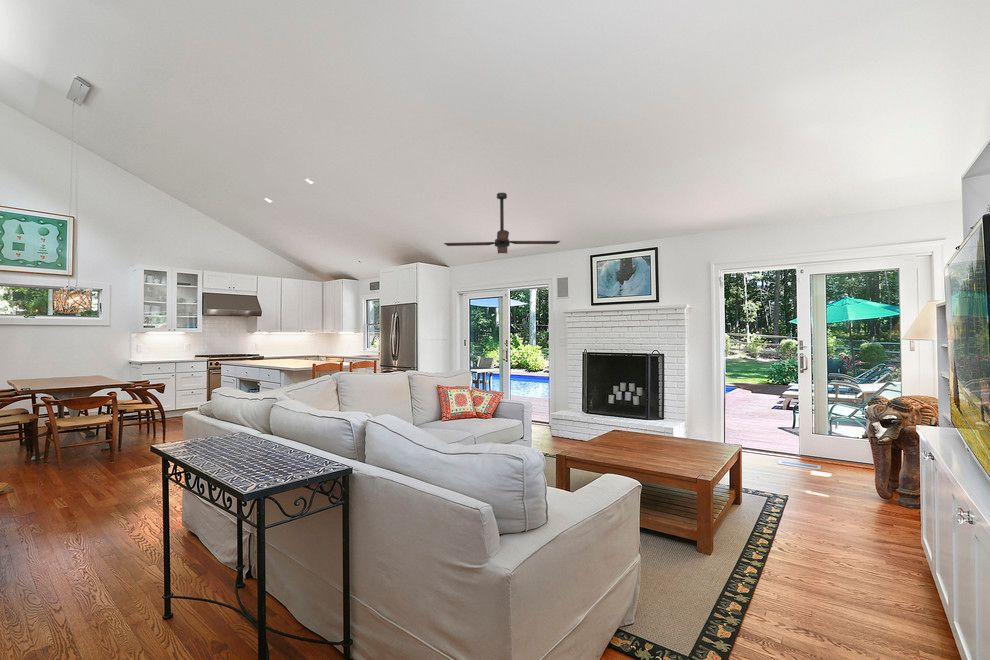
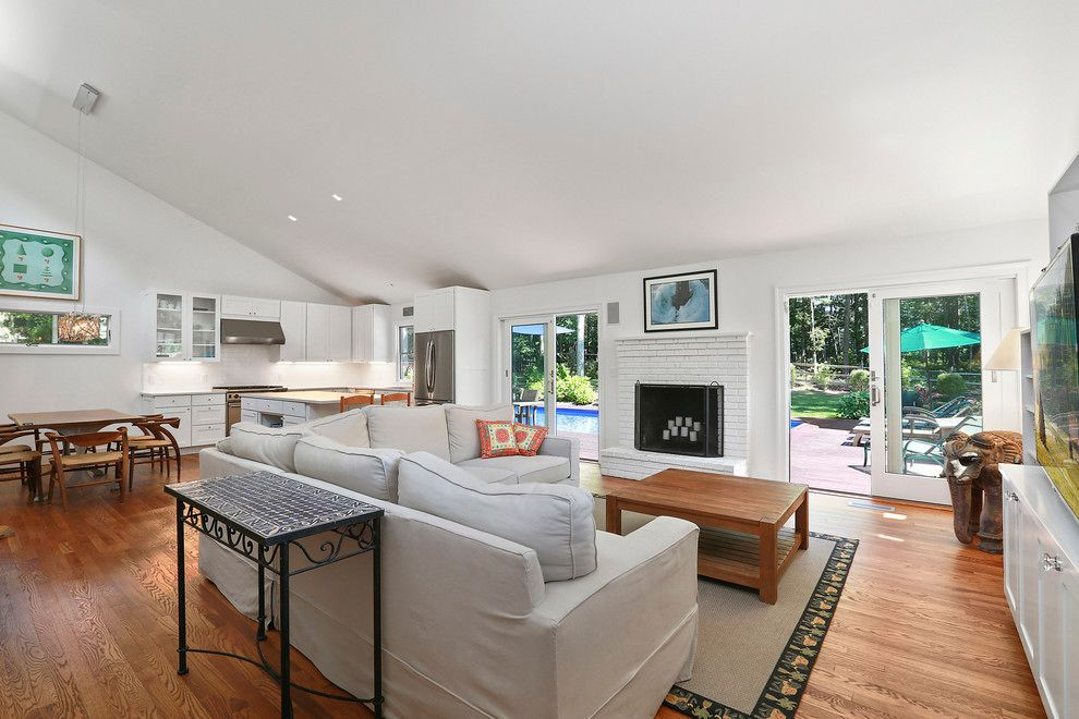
- ceiling fan [443,192,561,255]
